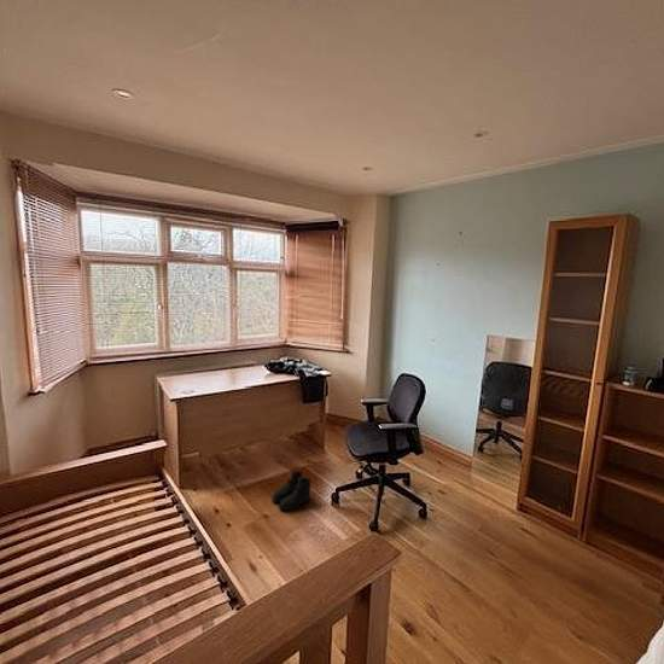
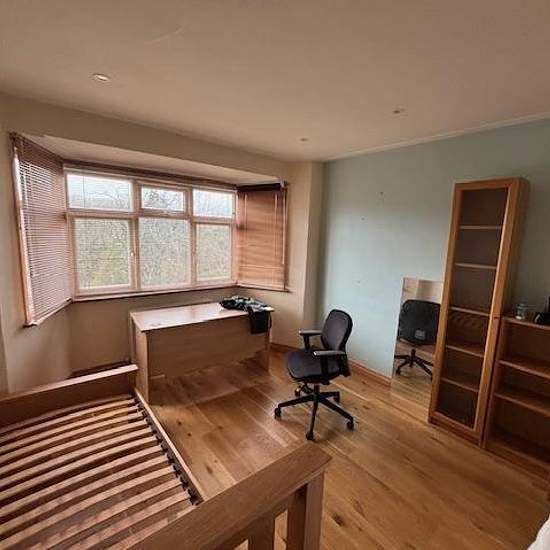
- boots [270,470,313,512]
